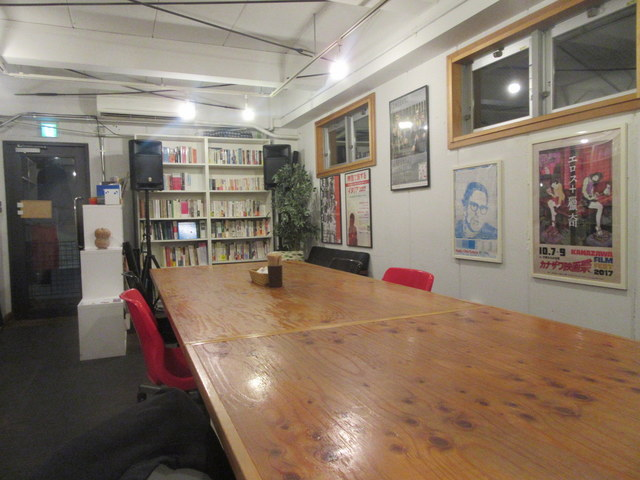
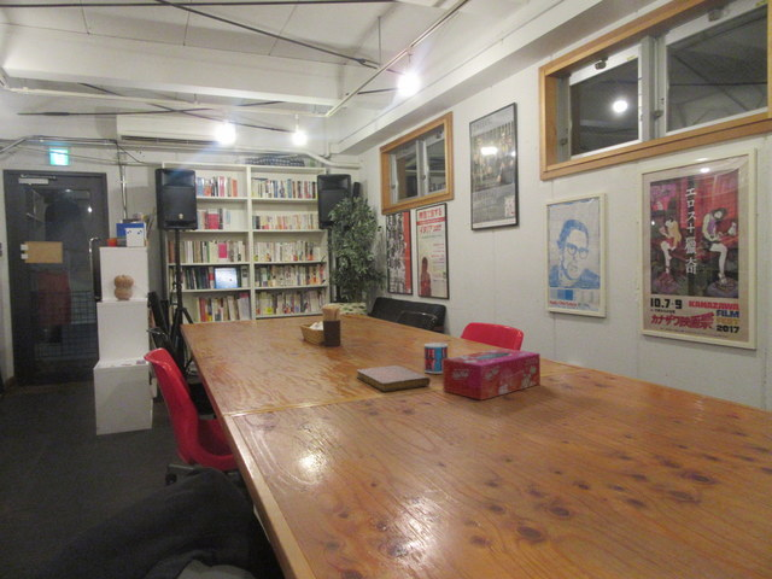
+ mug [423,341,449,375]
+ notebook [355,364,432,392]
+ tissue box [441,347,542,402]
